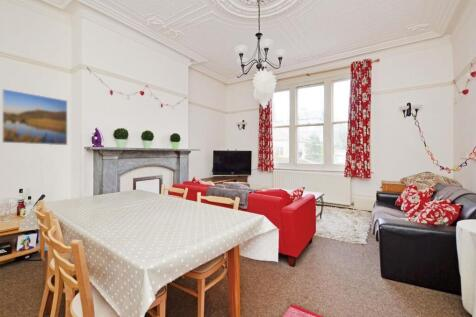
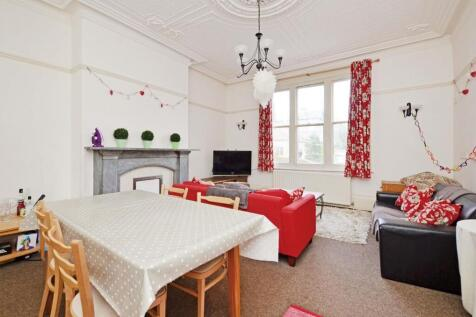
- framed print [1,88,68,146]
